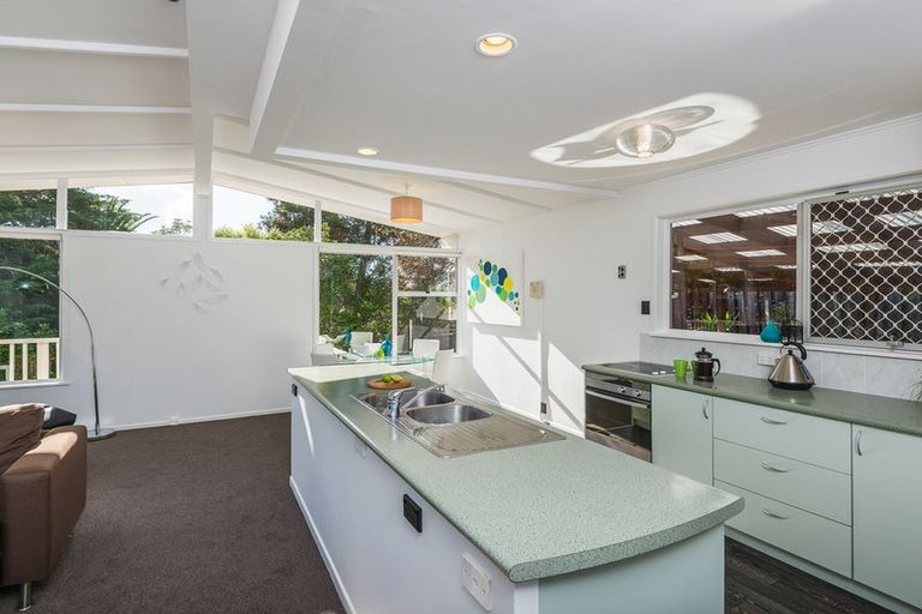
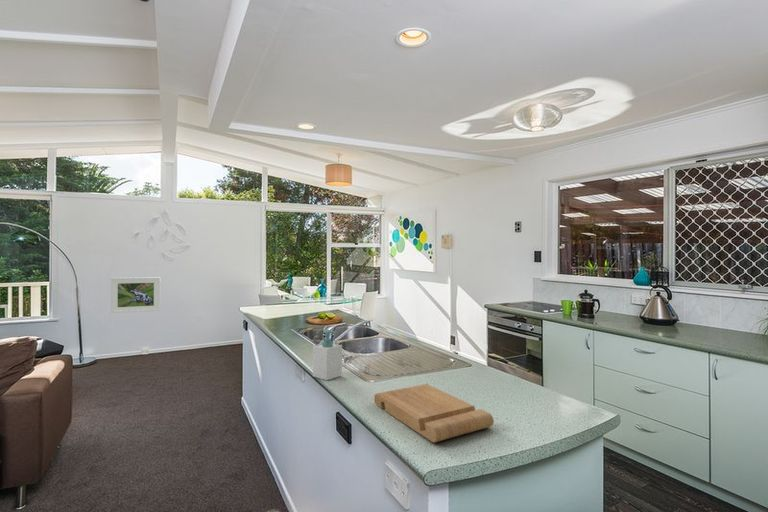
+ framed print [110,276,161,314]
+ cutting board [373,383,495,444]
+ soap bottle [312,329,343,381]
